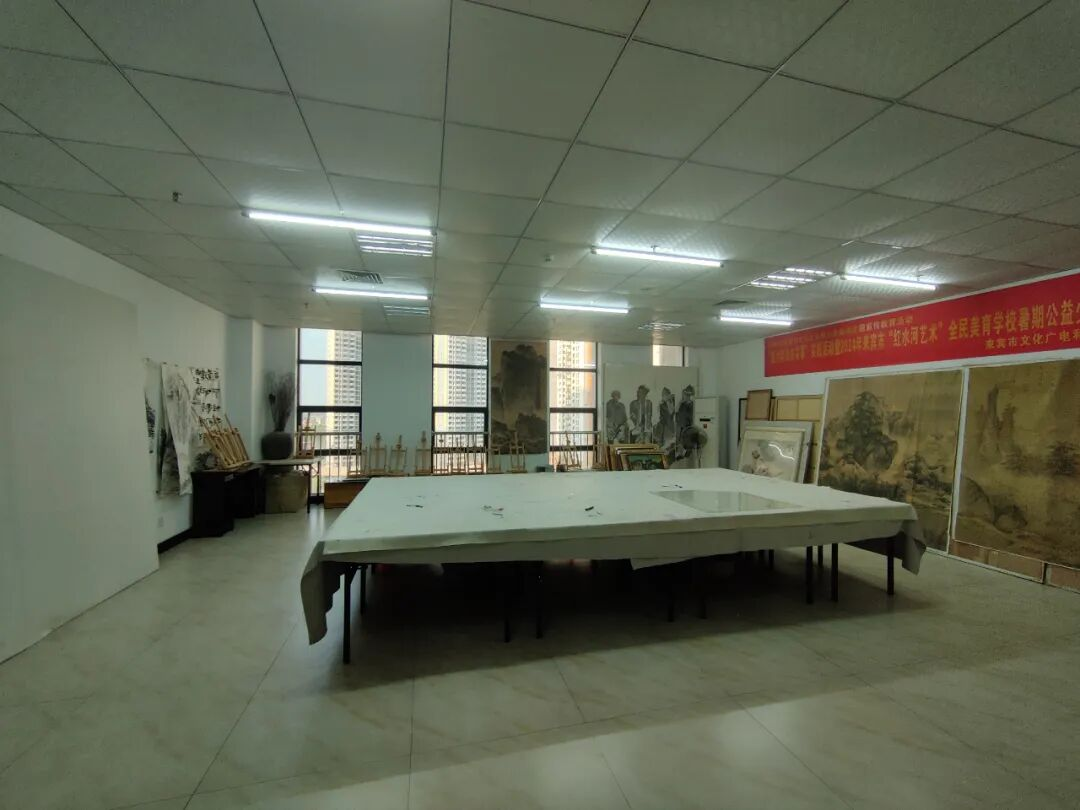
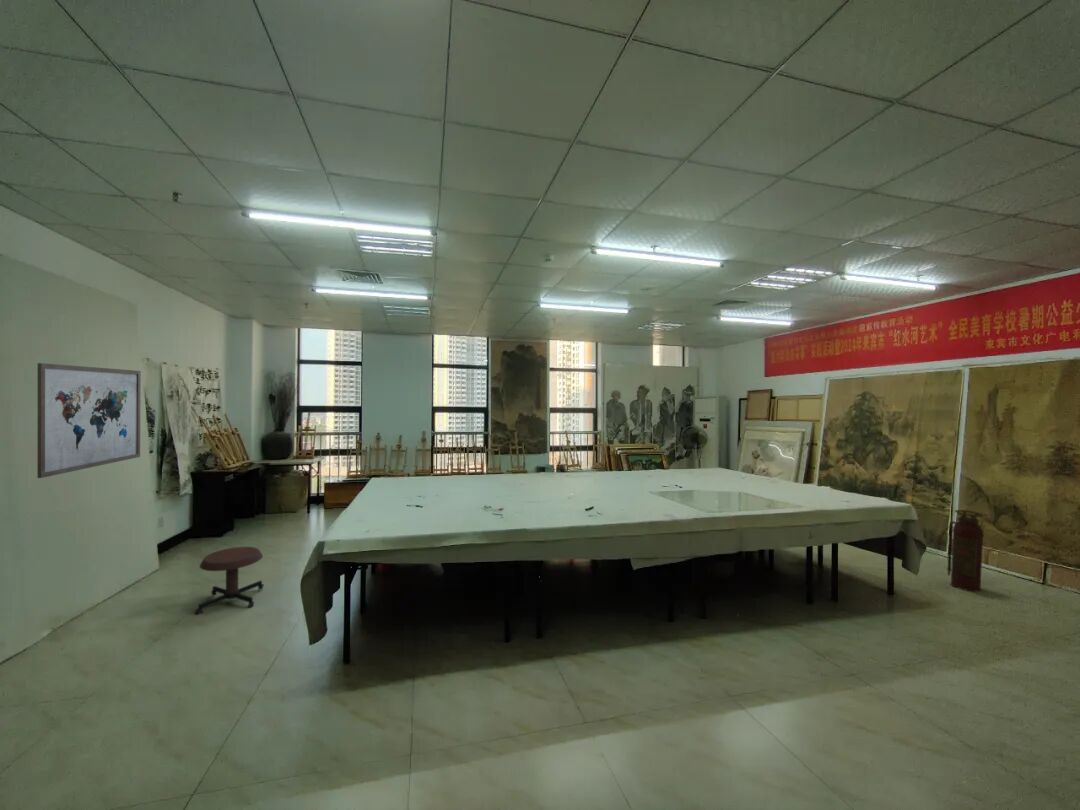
+ stool [194,546,265,615]
+ fire extinguisher [946,509,985,593]
+ wall art [37,362,142,479]
